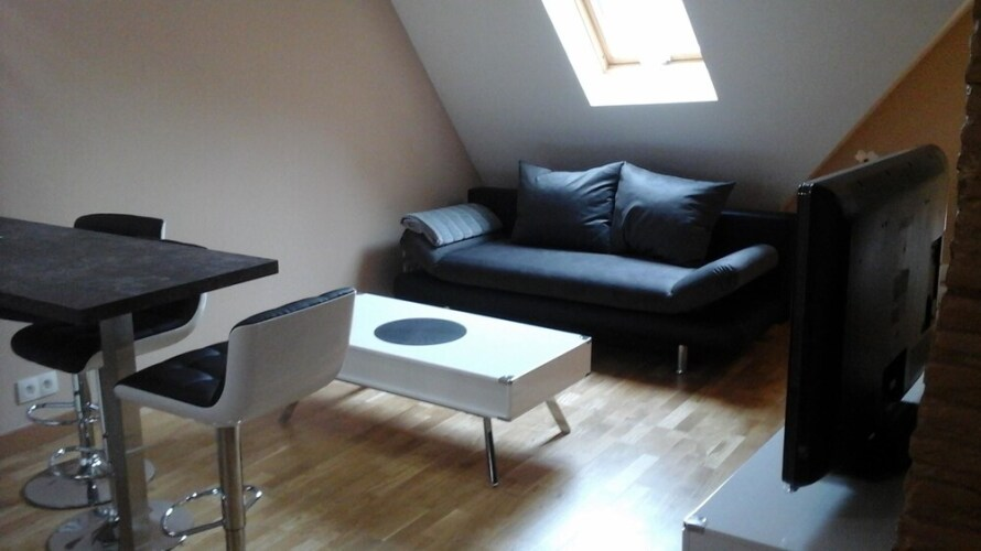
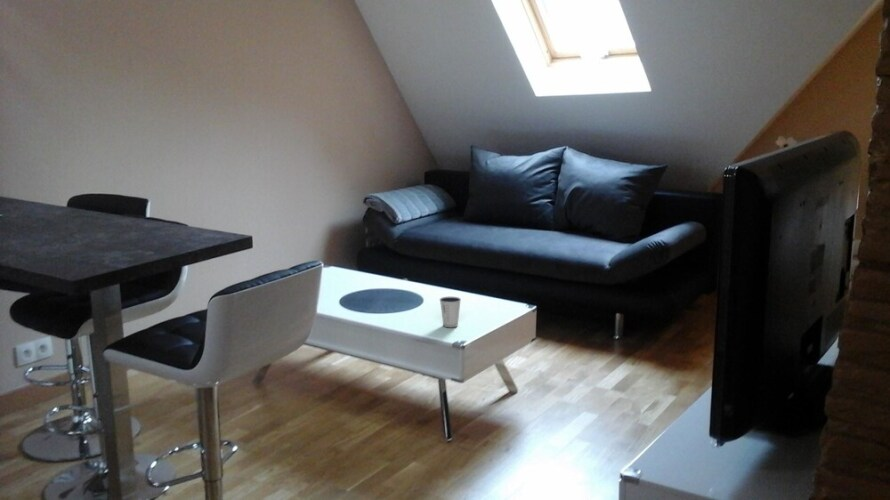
+ dixie cup [439,296,462,328]
